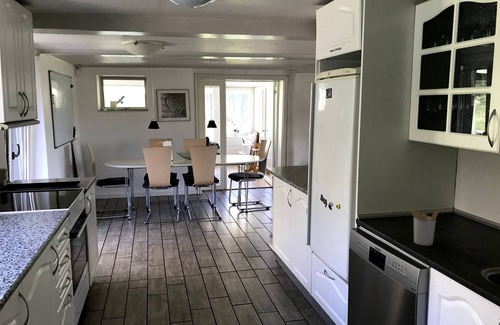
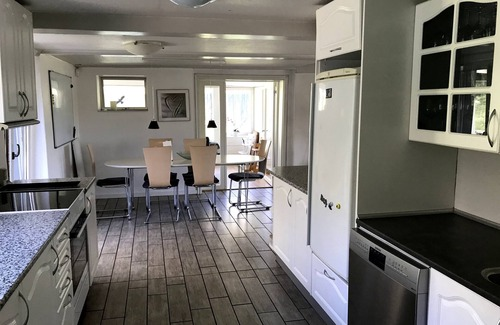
- utensil holder [409,207,440,246]
